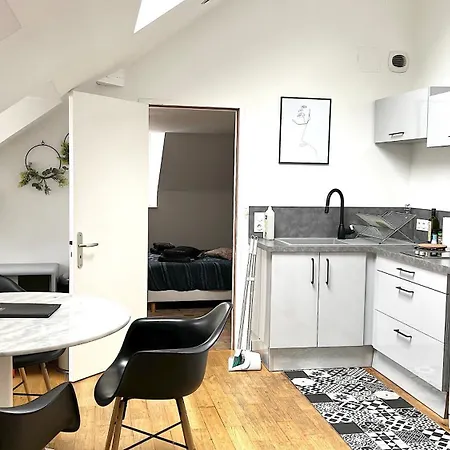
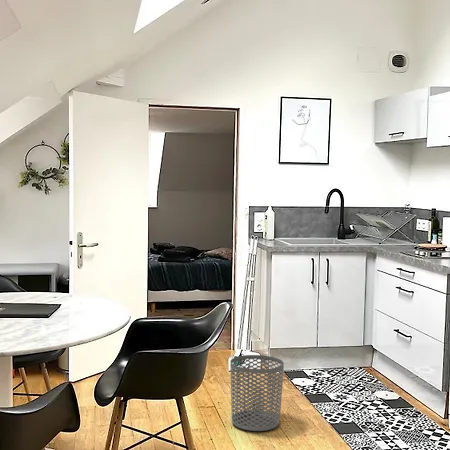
+ waste bin [229,354,285,432]
